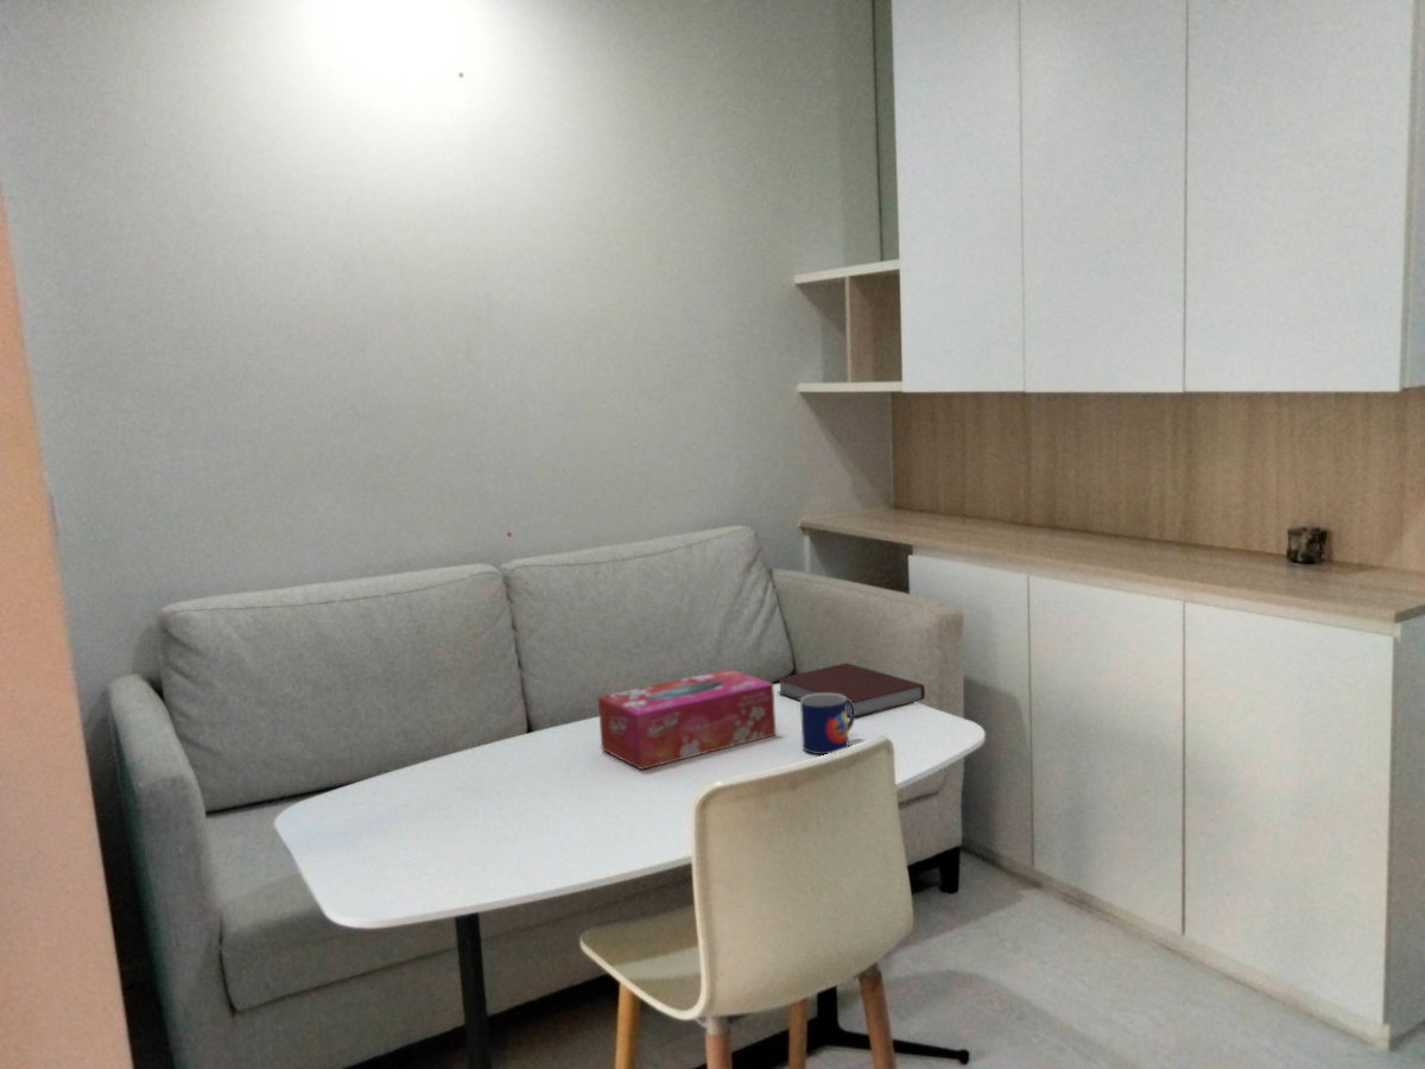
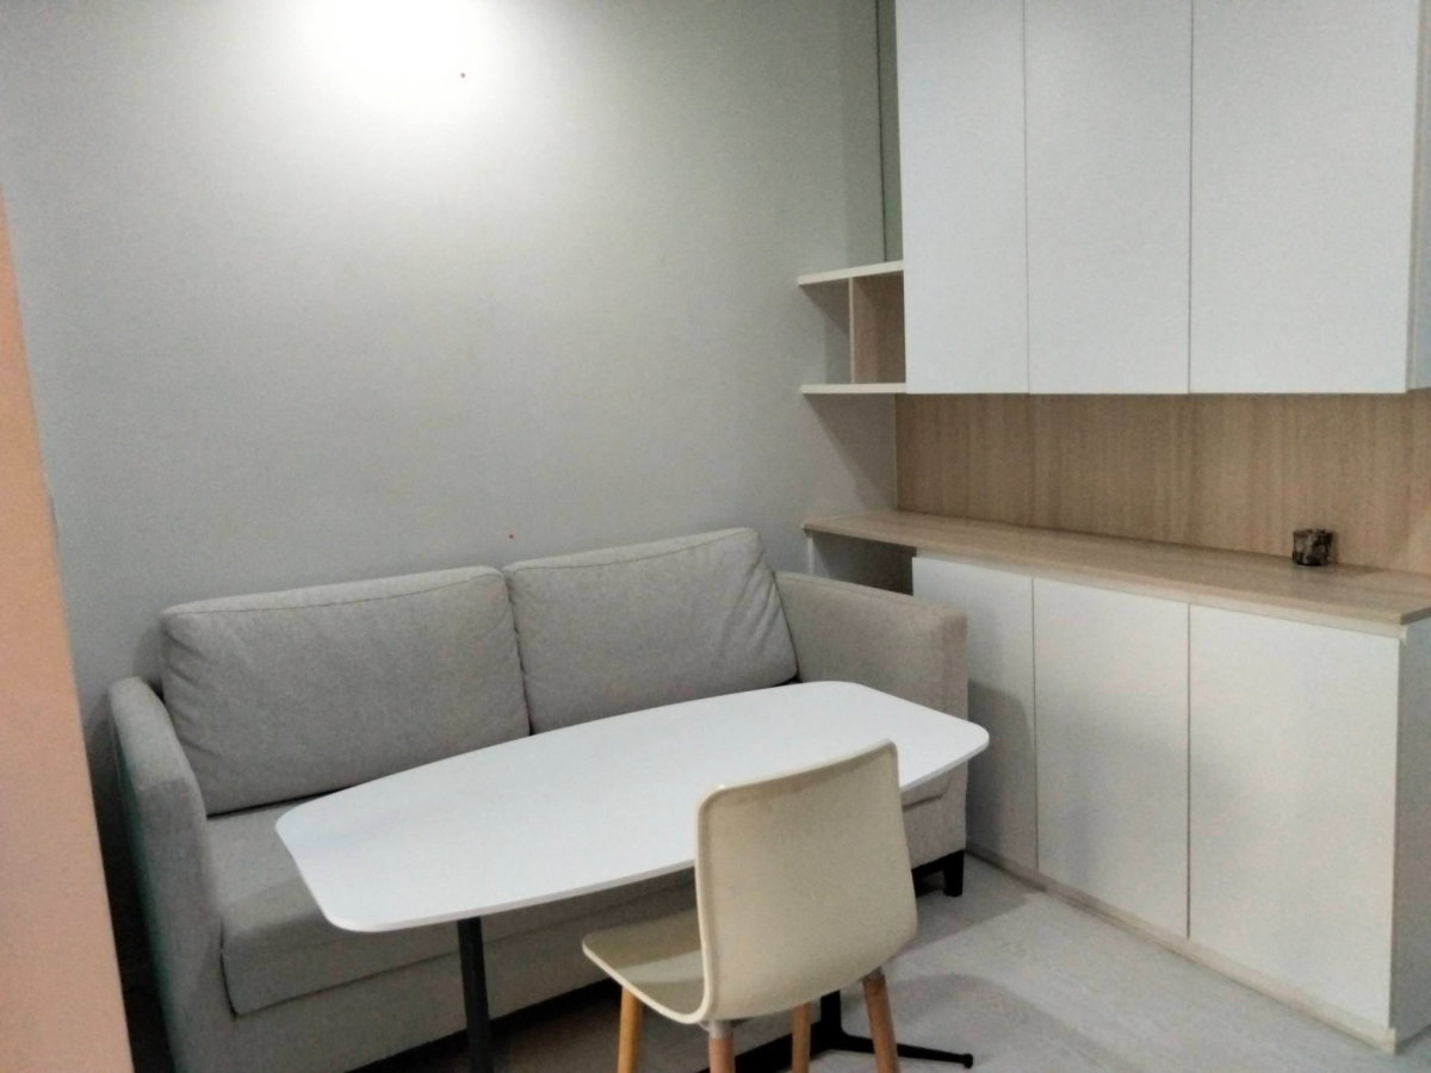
- mug [799,694,856,755]
- notebook [775,662,926,719]
- tissue box [597,668,777,771]
